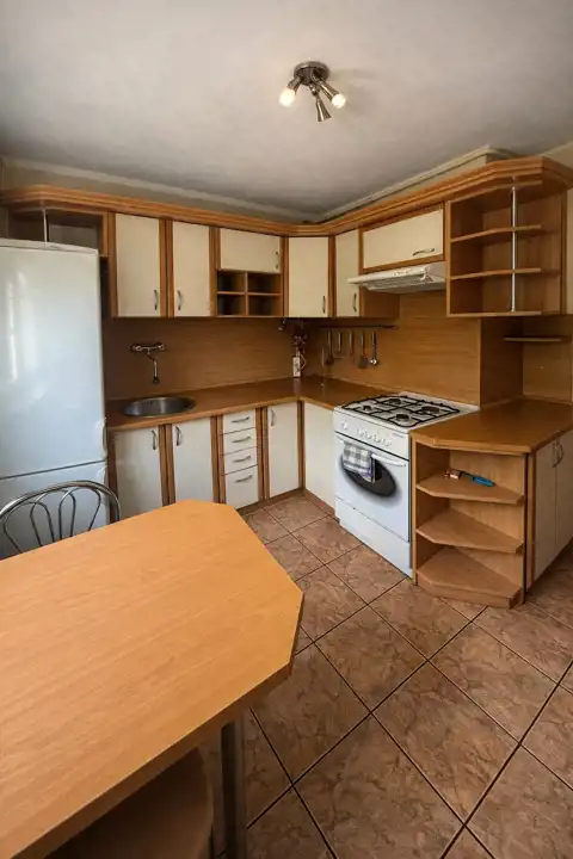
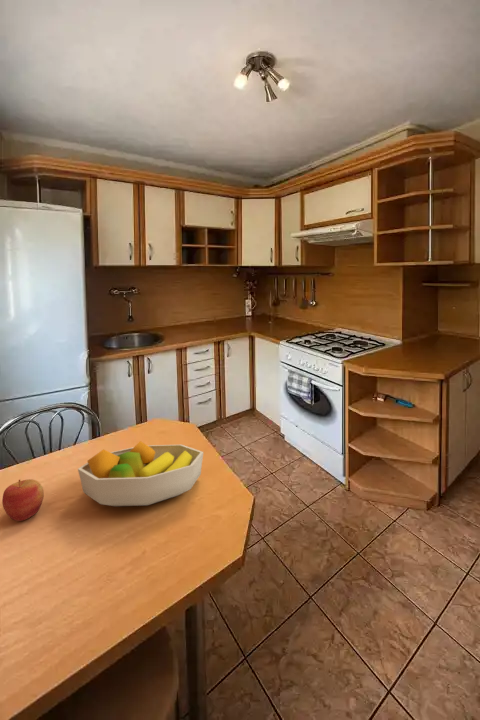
+ fruit bowl [77,440,204,507]
+ apple [1,478,45,522]
